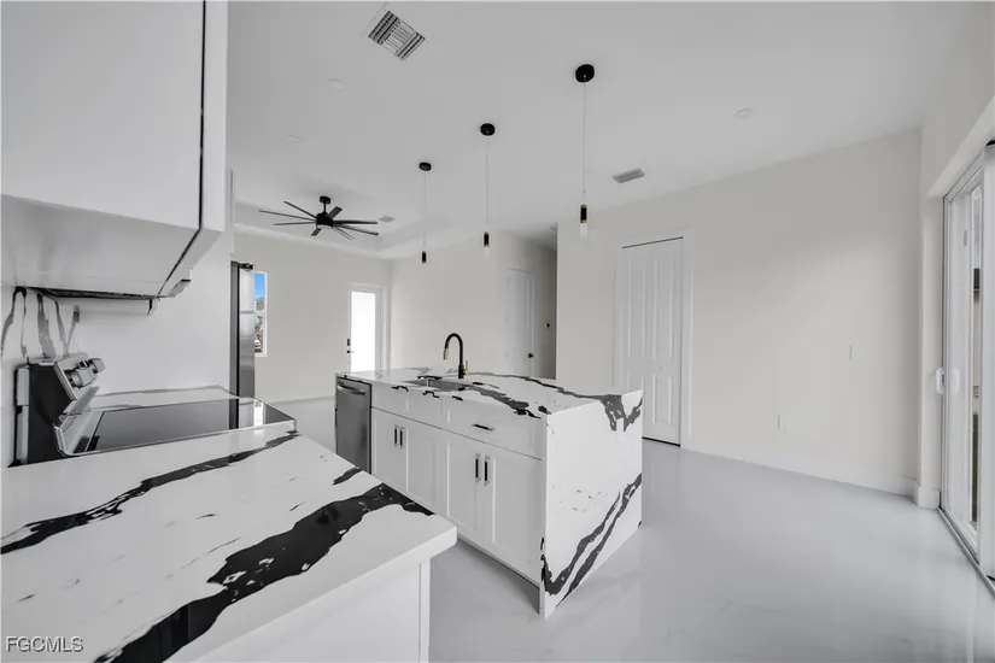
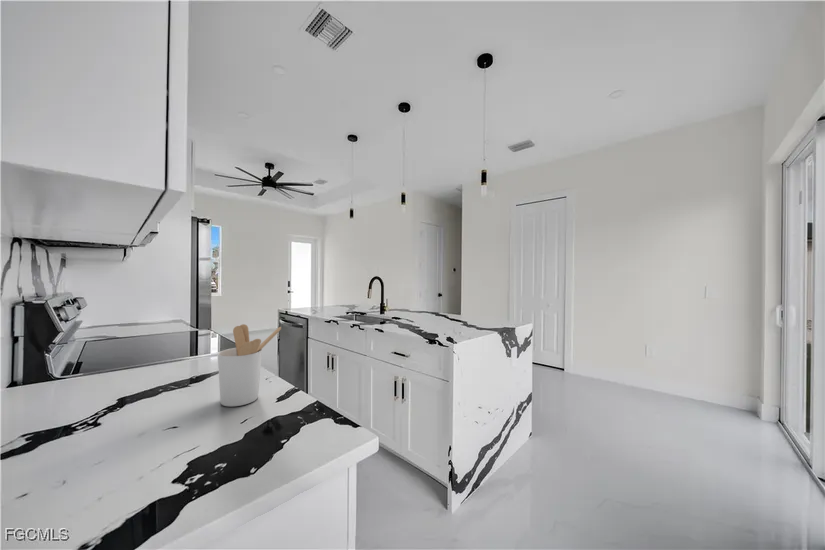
+ utensil holder [217,323,282,407]
